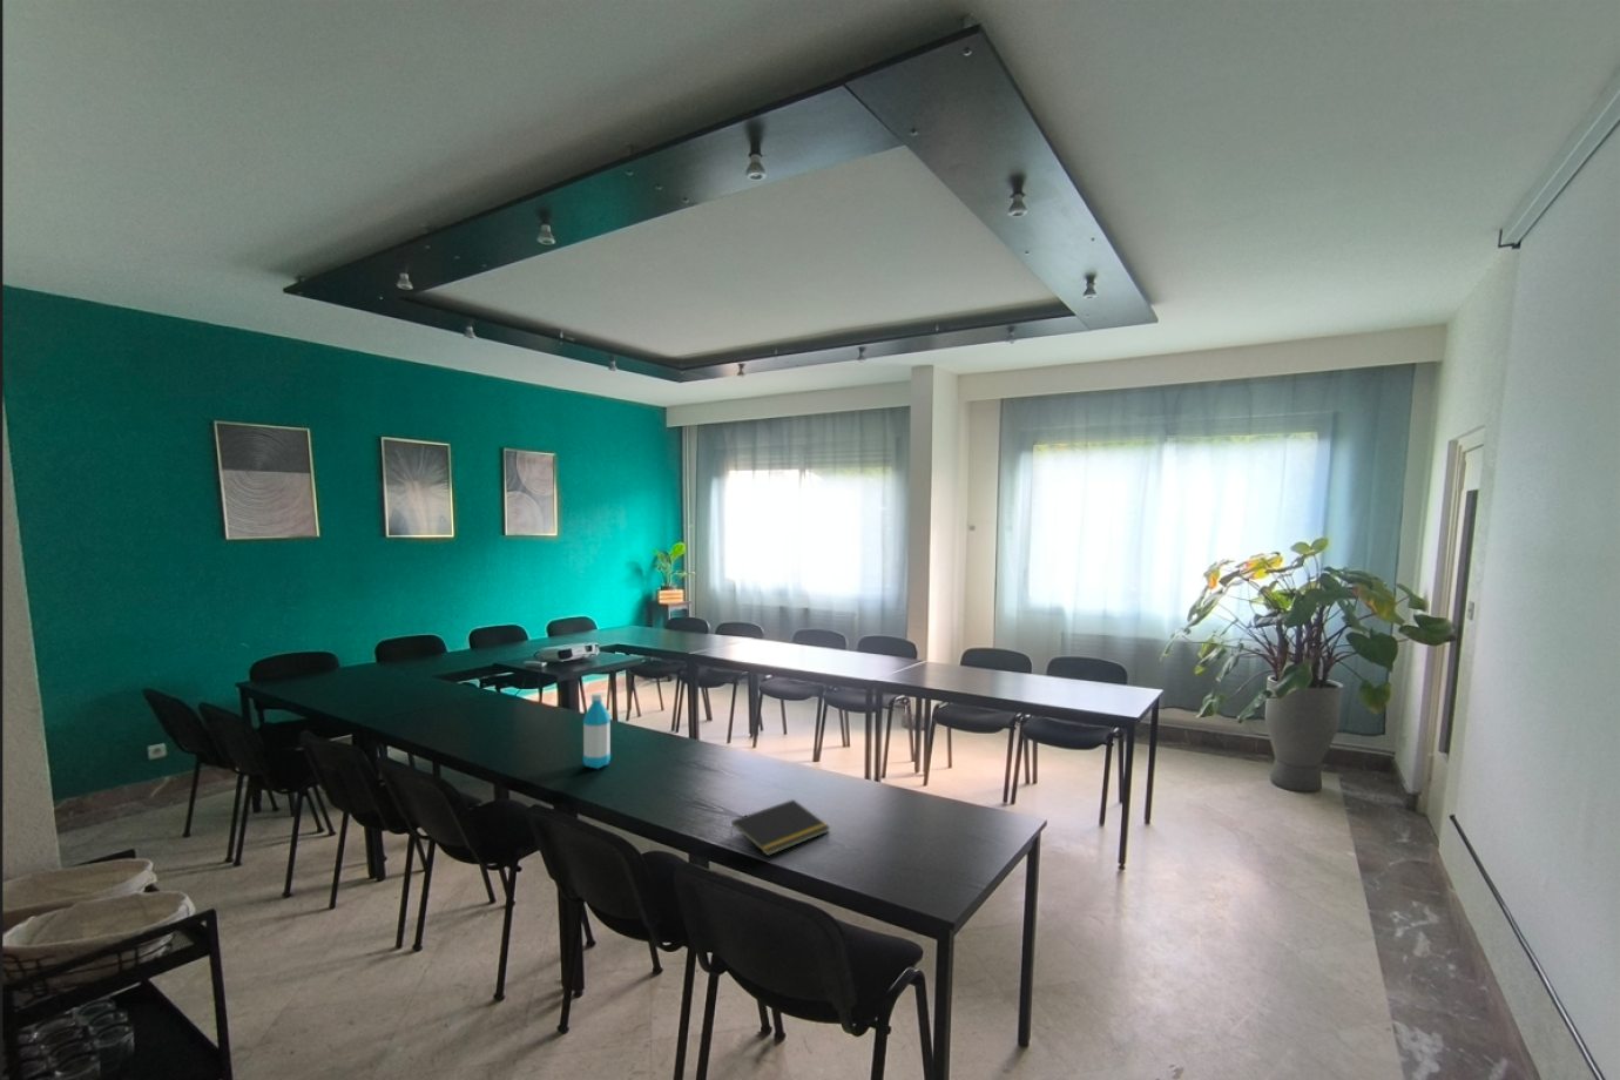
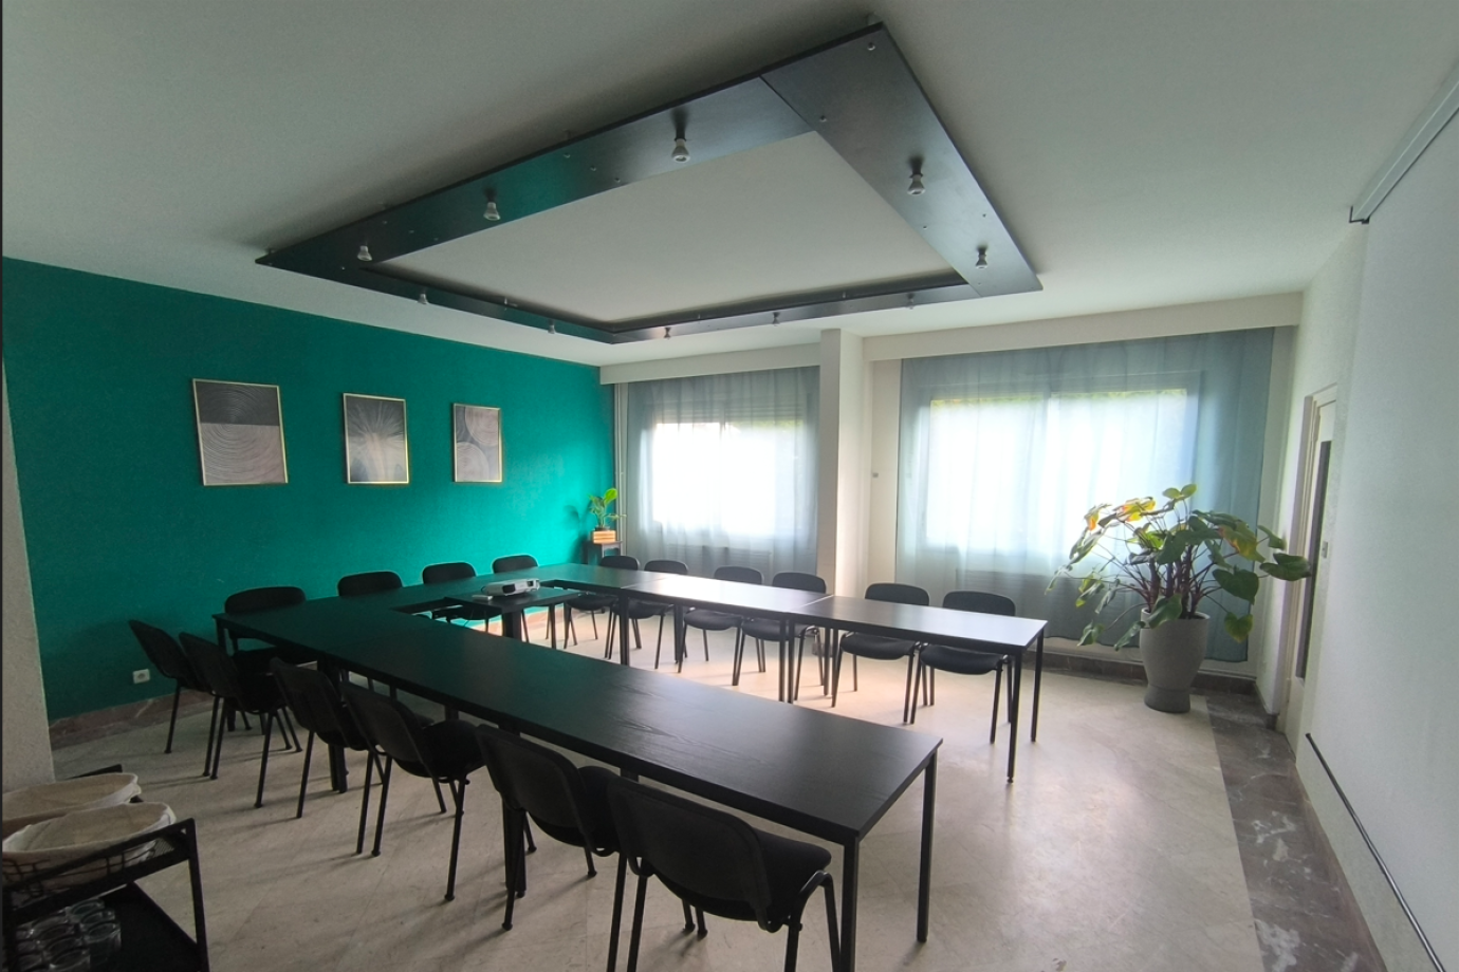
- notepad [729,798,832,857]
- water bottle [582,692,611,770]
